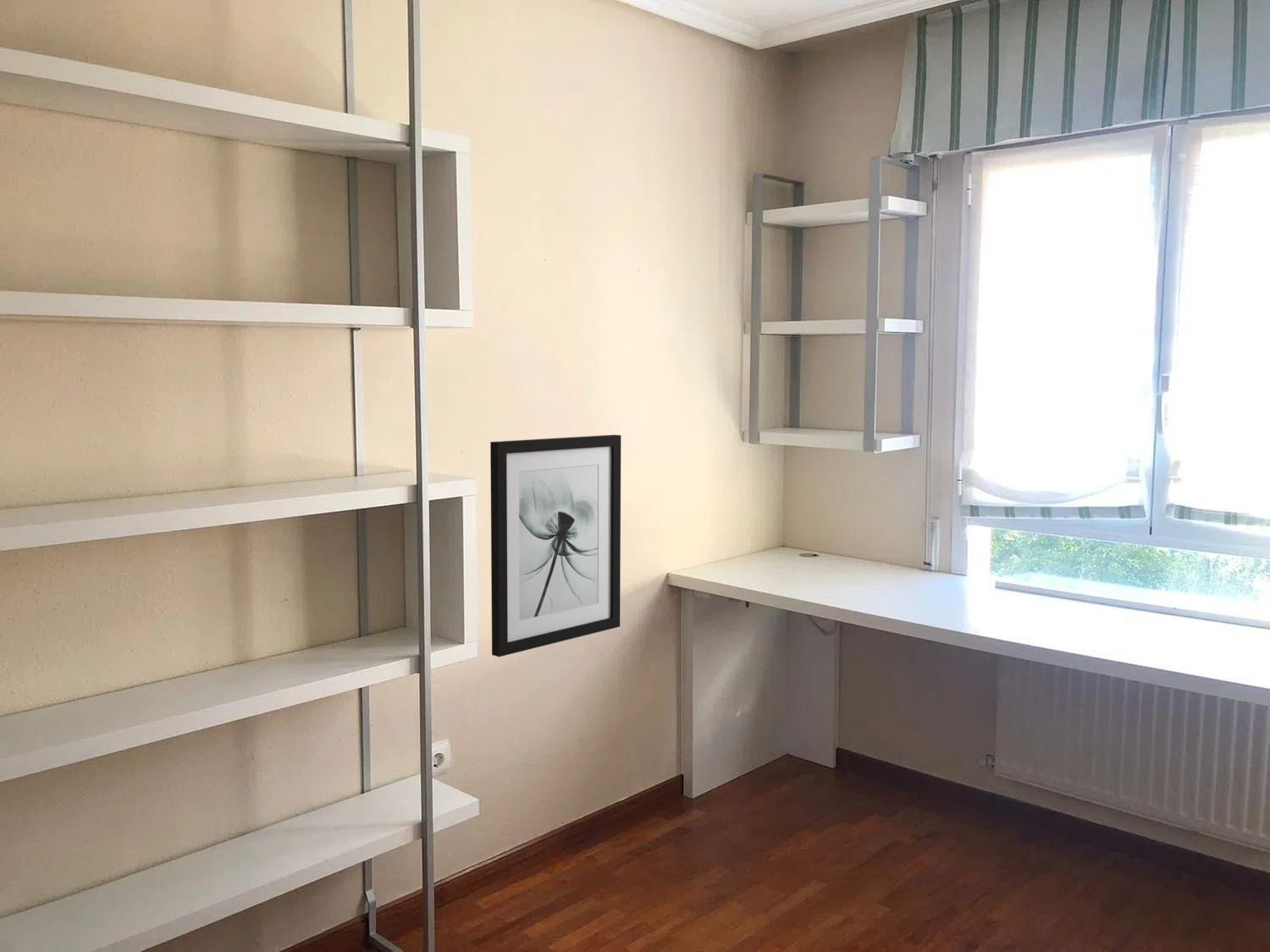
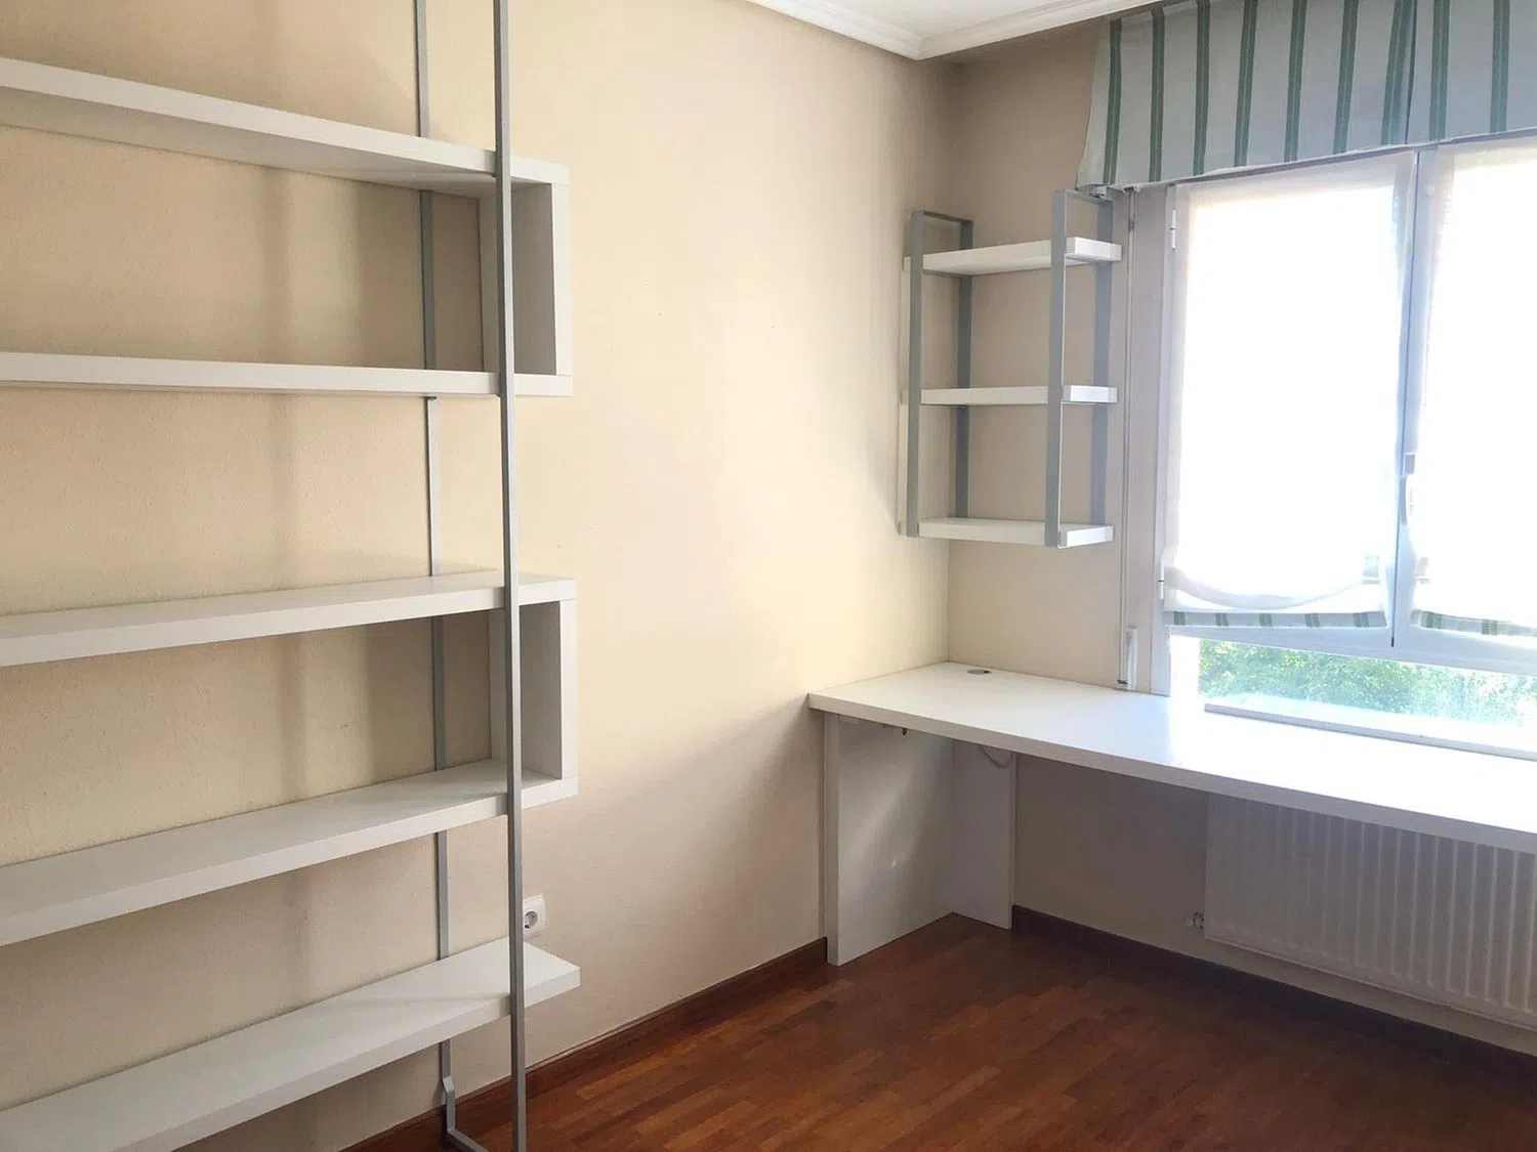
- wall art [489,434,621,658]
